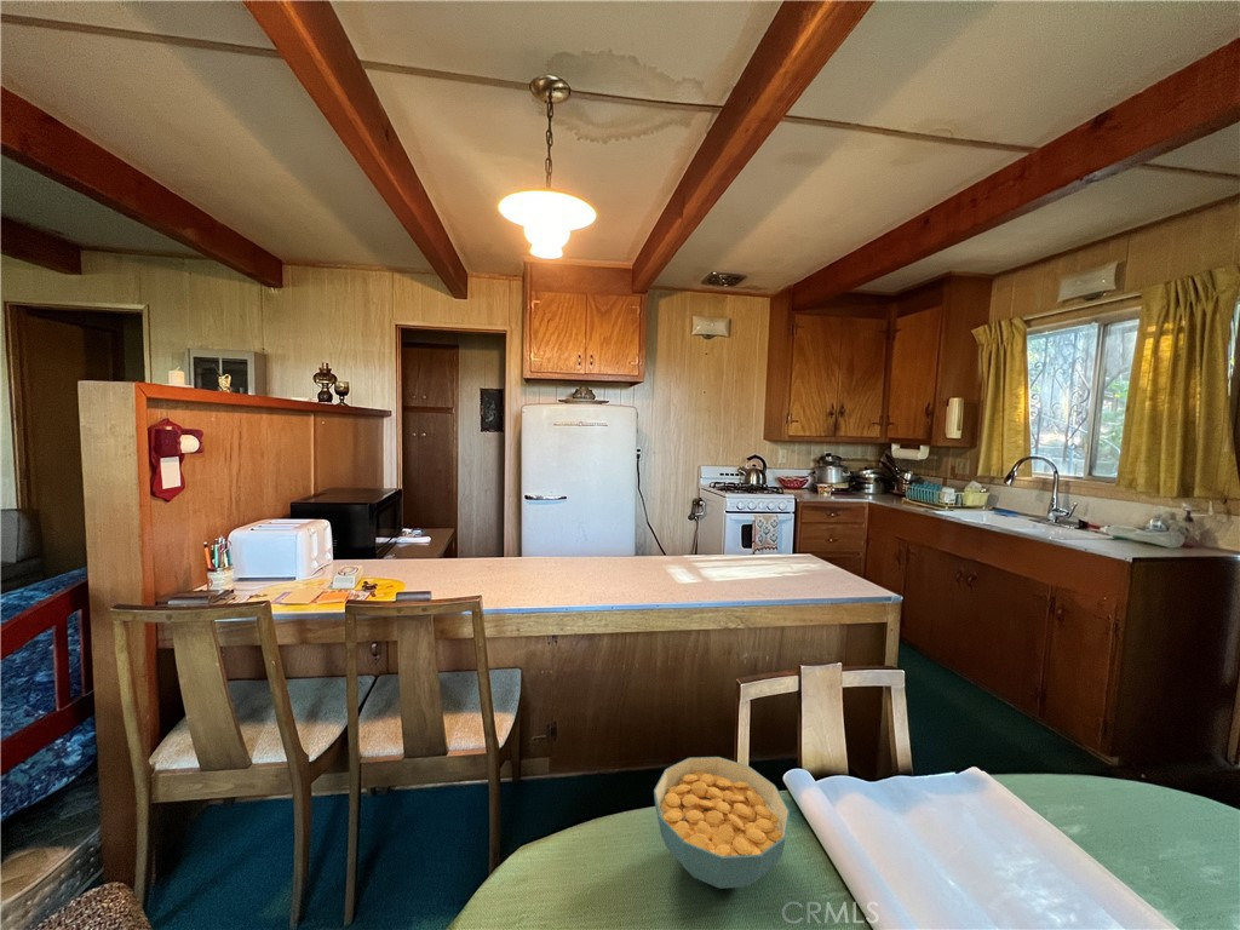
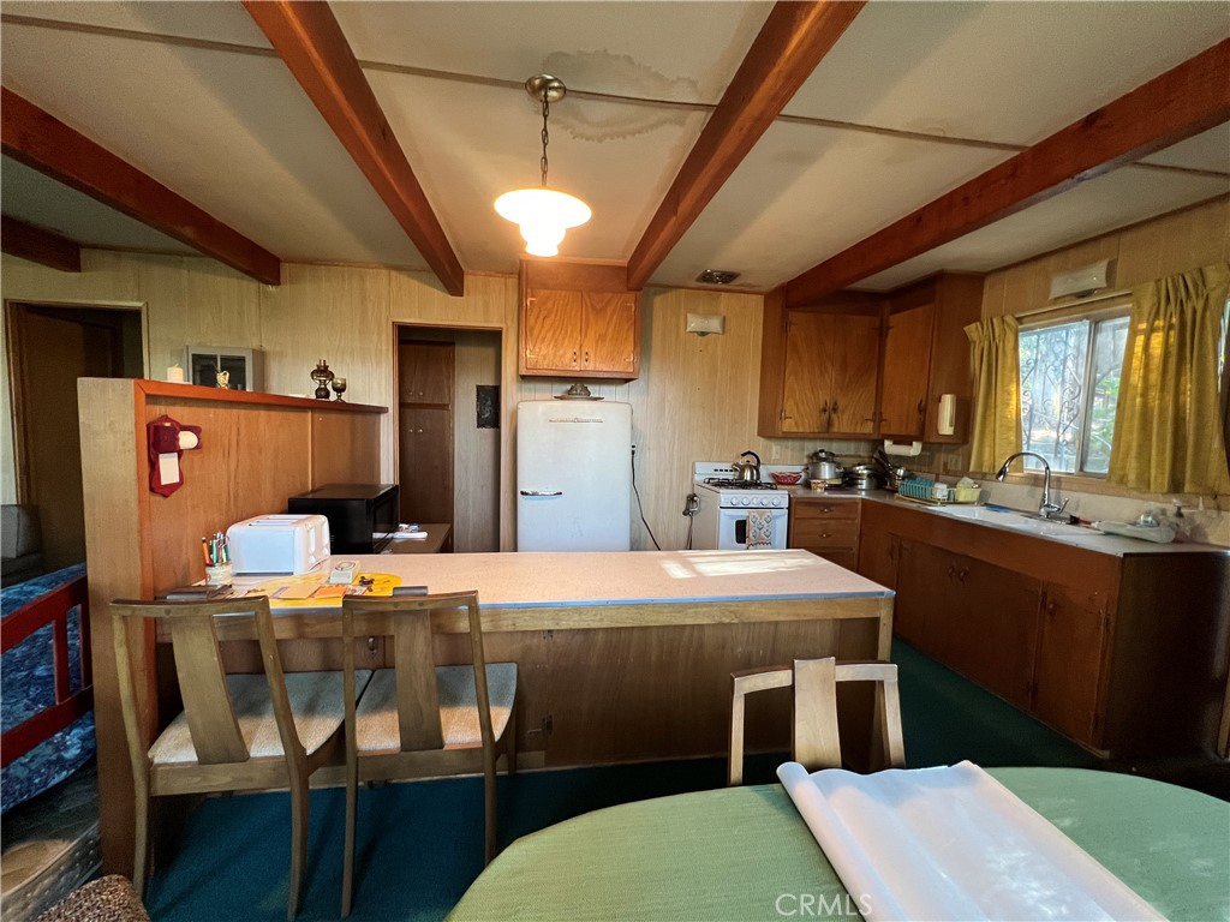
- cereal bowl [653,756,791,890]
